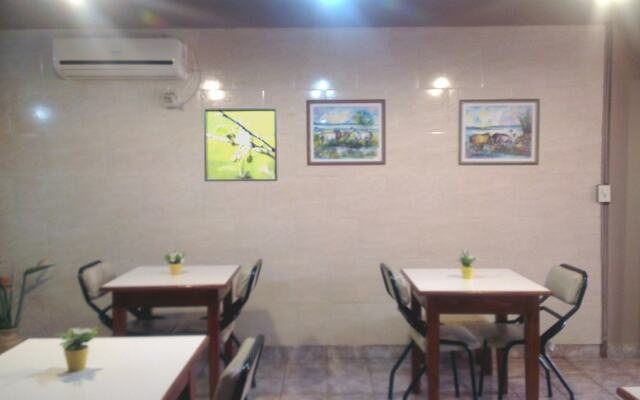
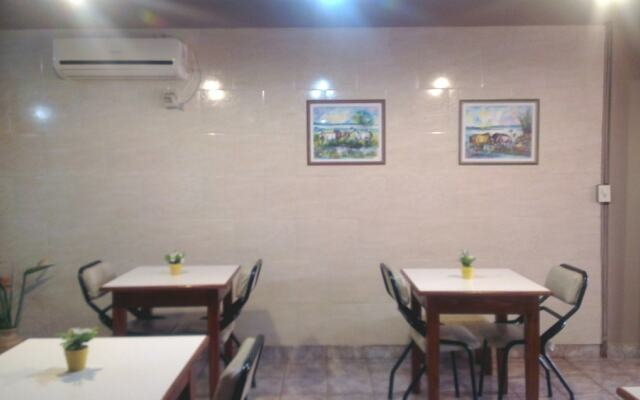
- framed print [203,107,278,182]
